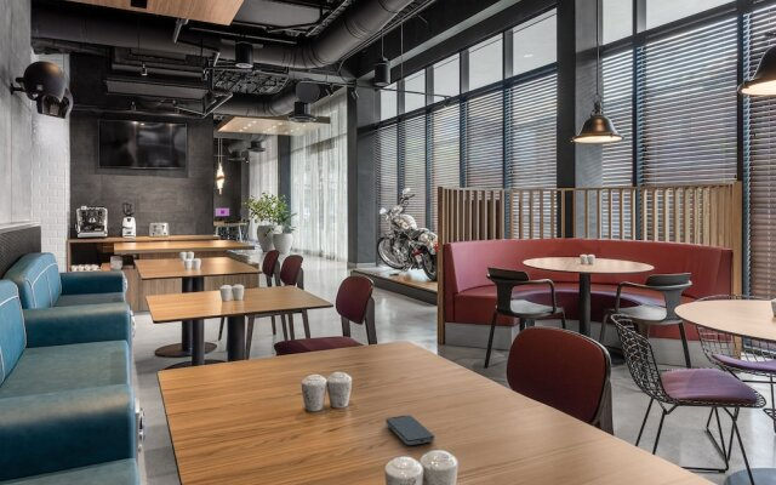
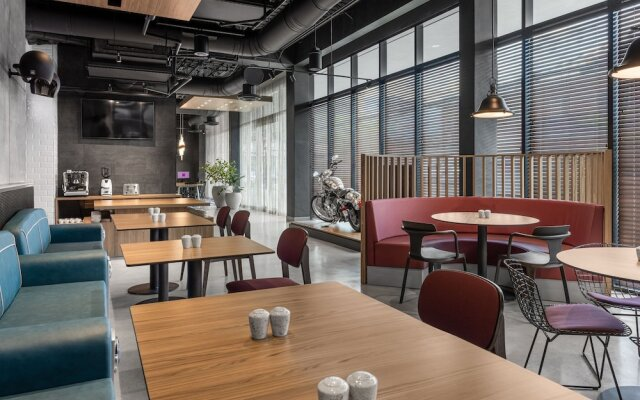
- smartphone [384,413,435,446]
